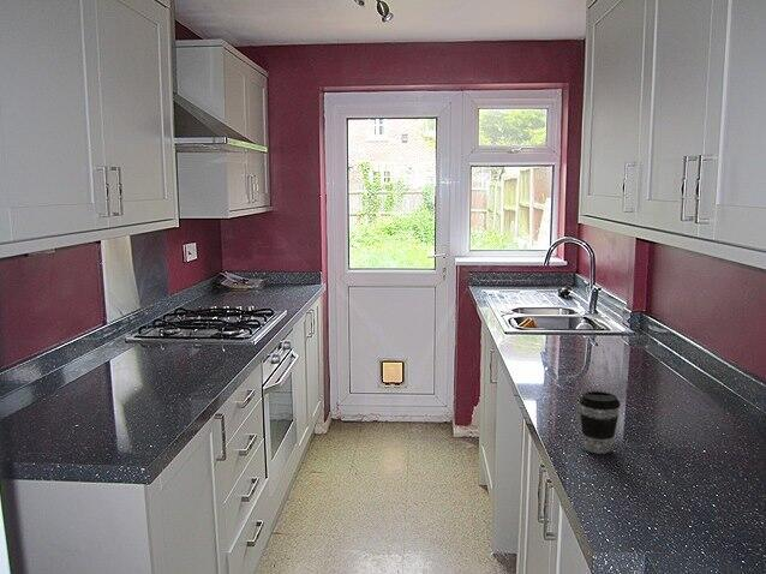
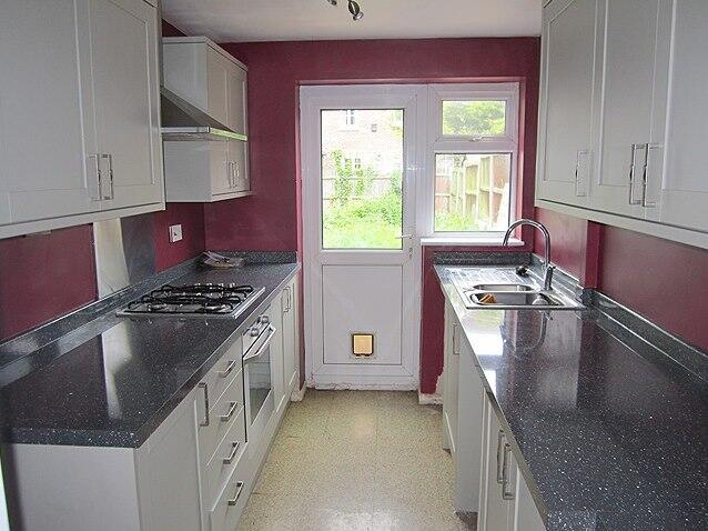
- coffee cup [578,390,622,455]
